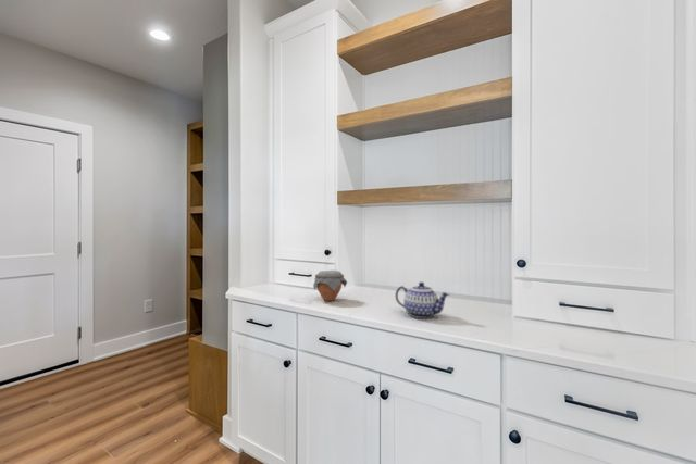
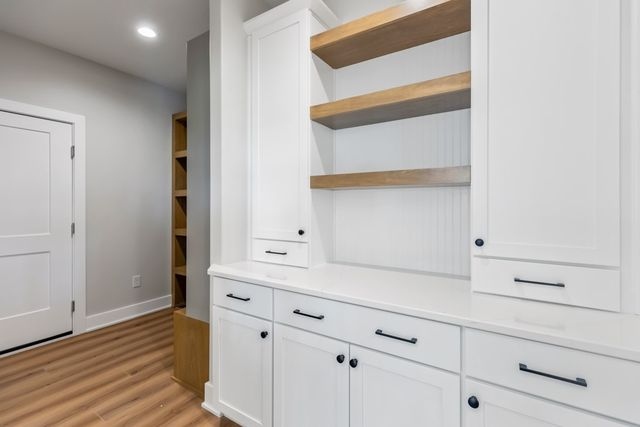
- jar [312,269,348,302]
- teapot [395,281,450,319]
